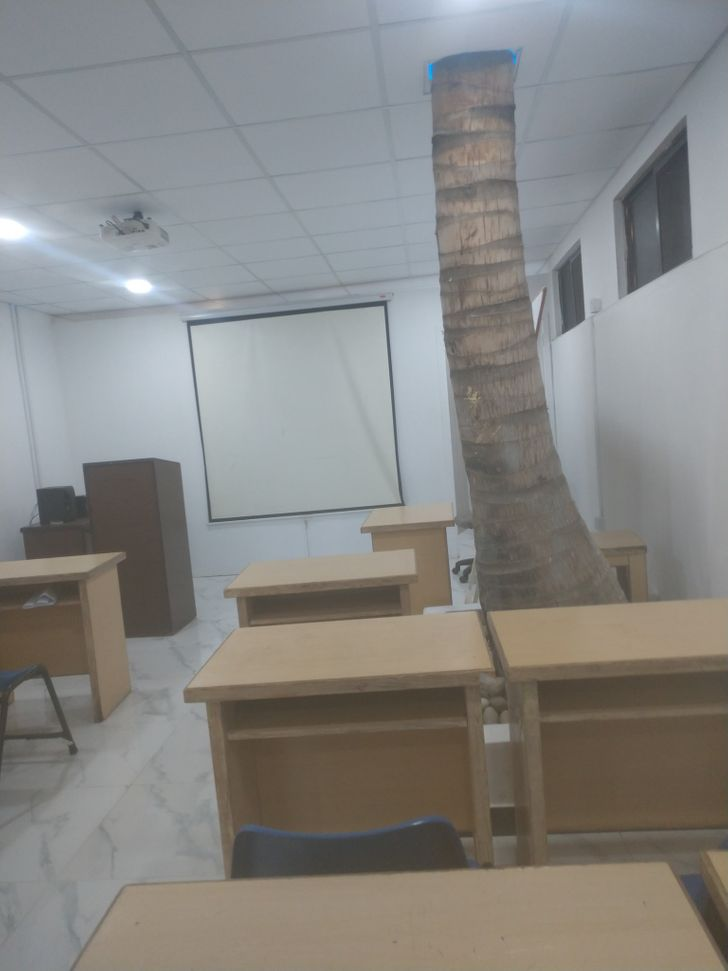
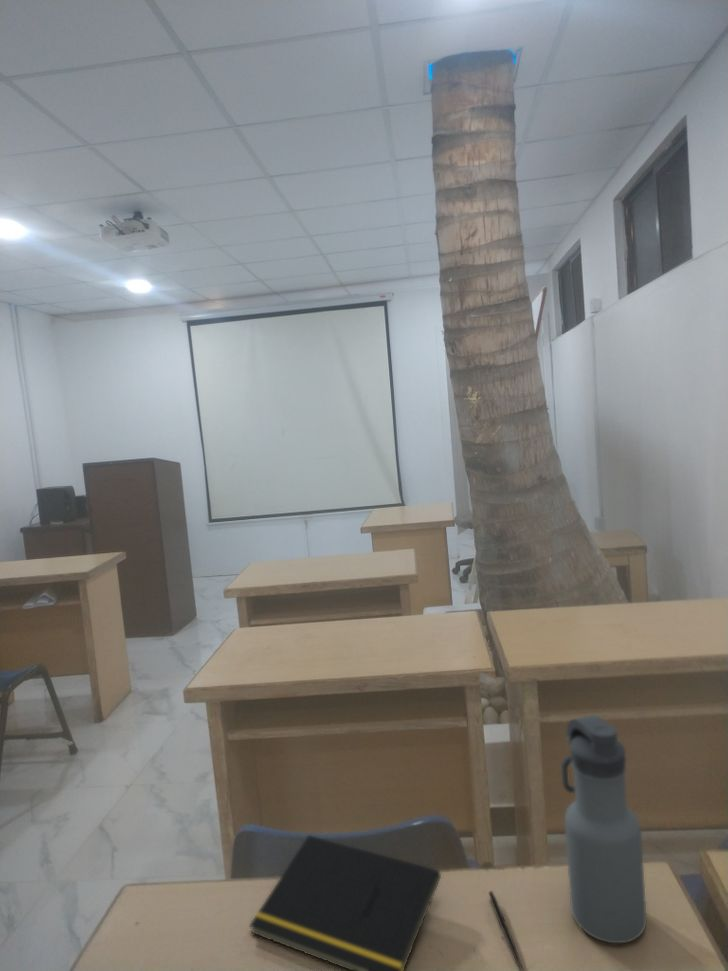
+ pen [488,890,525,971]
+ water bottle [560,714,647,944]
+ notepad [248,834,442,971]
